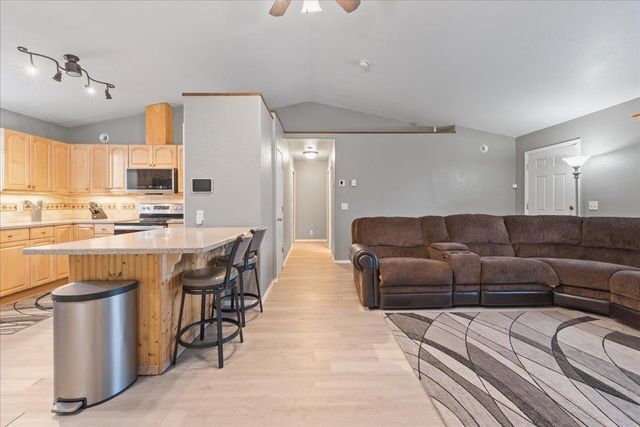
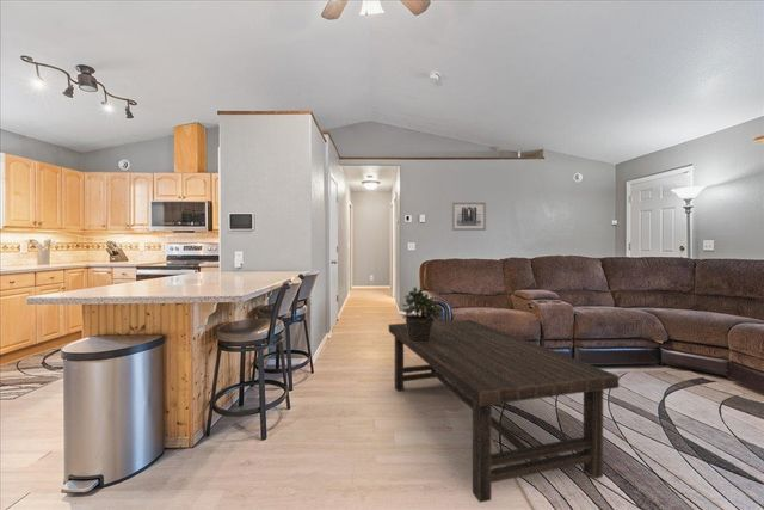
+ coffee table [388,319,620,504]
+ wall art [451,202,487,232]
+ potted plant [401,285,444,343]
